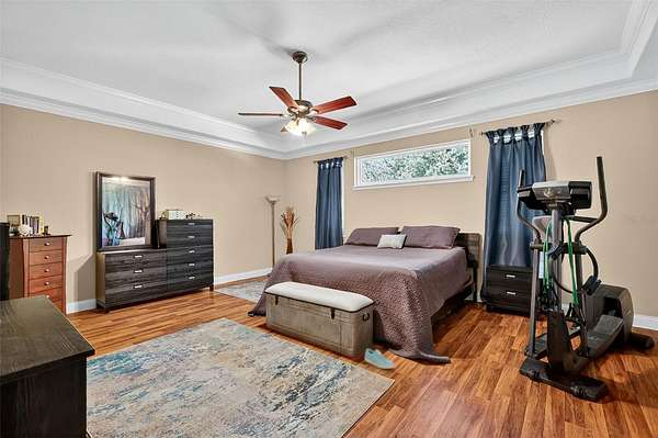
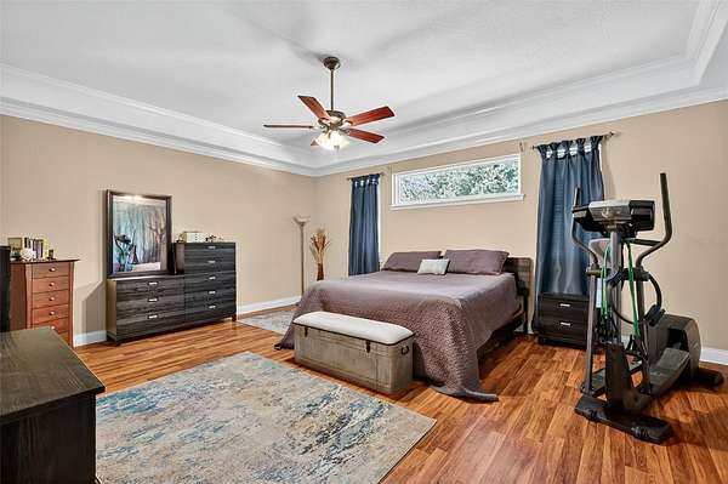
- sneaker [364,348,395,370]
